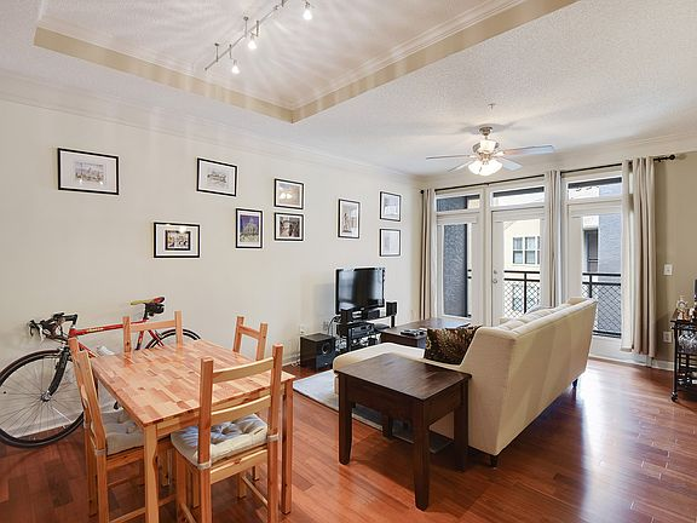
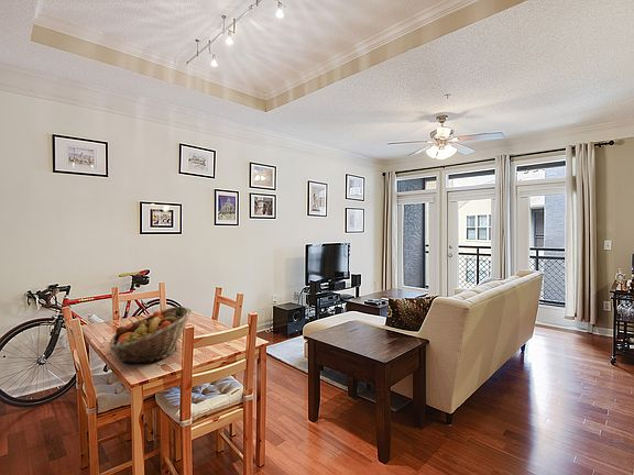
+ fruit basket [109,306,193,365]
